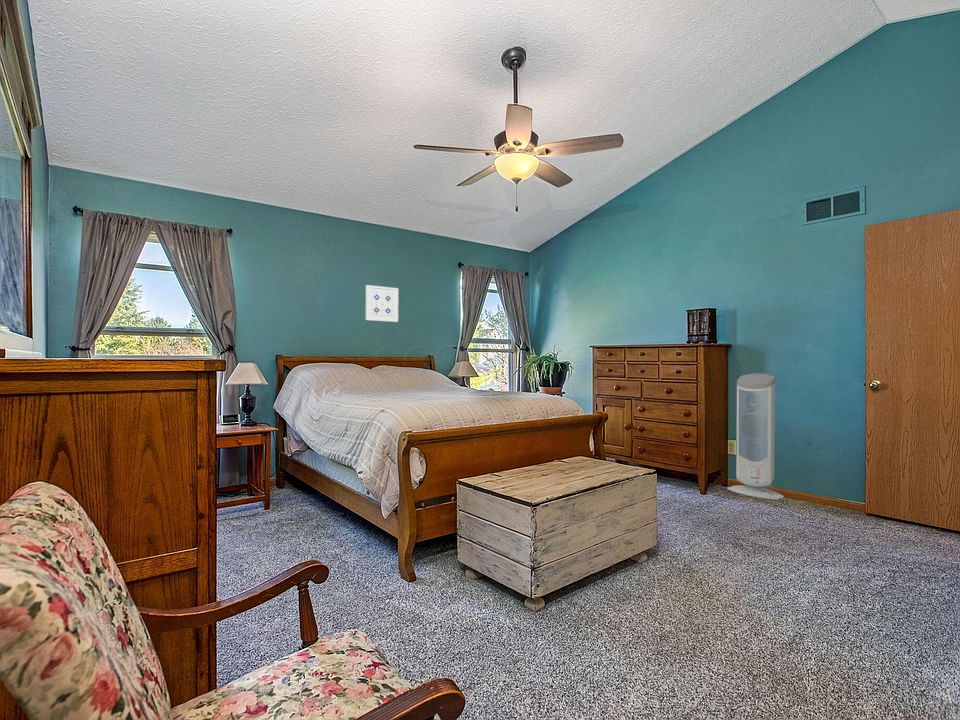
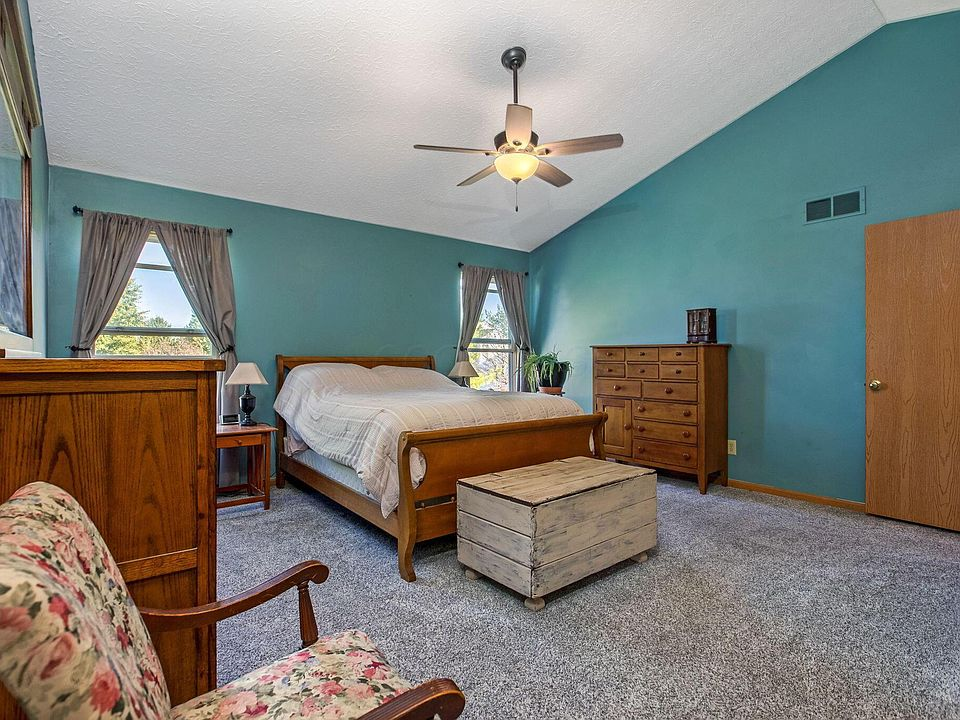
- wall art [365,284,399,323]
- air purifier [726,372,785,501]
